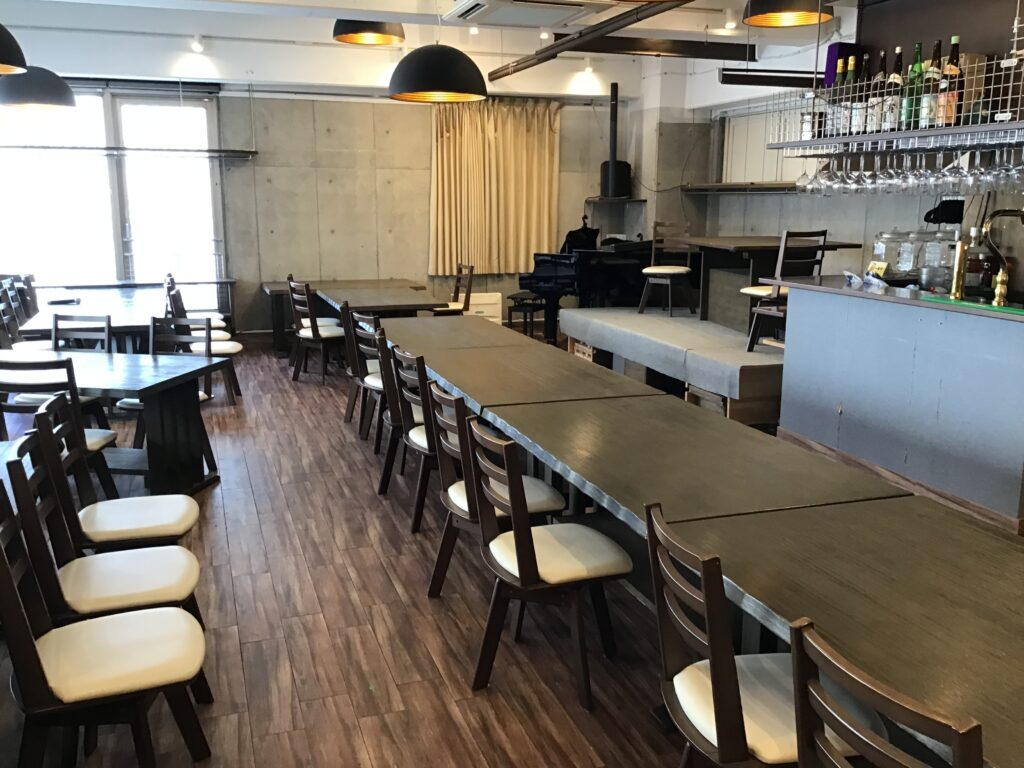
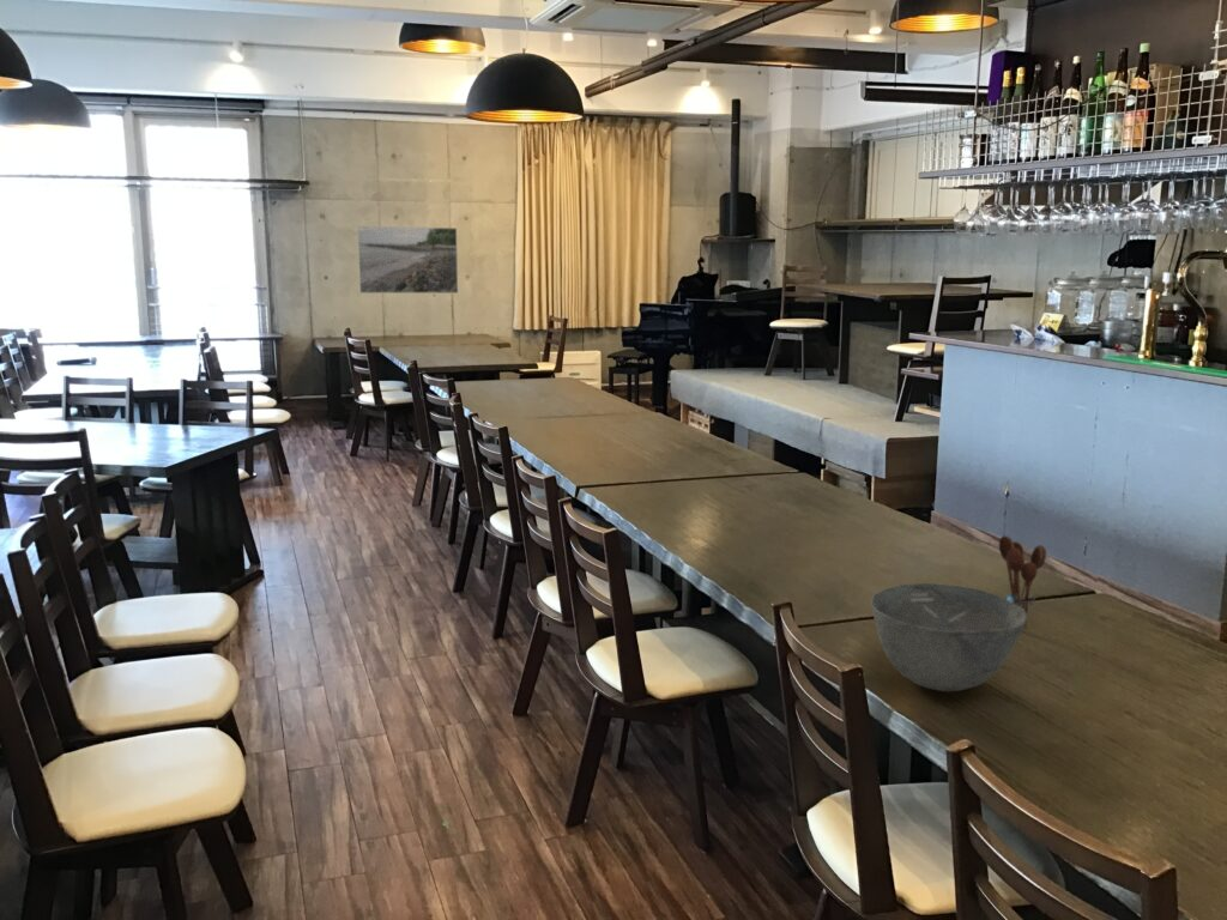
+ bowl [870,582,1028,692]
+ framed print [356,225,459,295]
+ utensil holder [998,534,1047,630]
